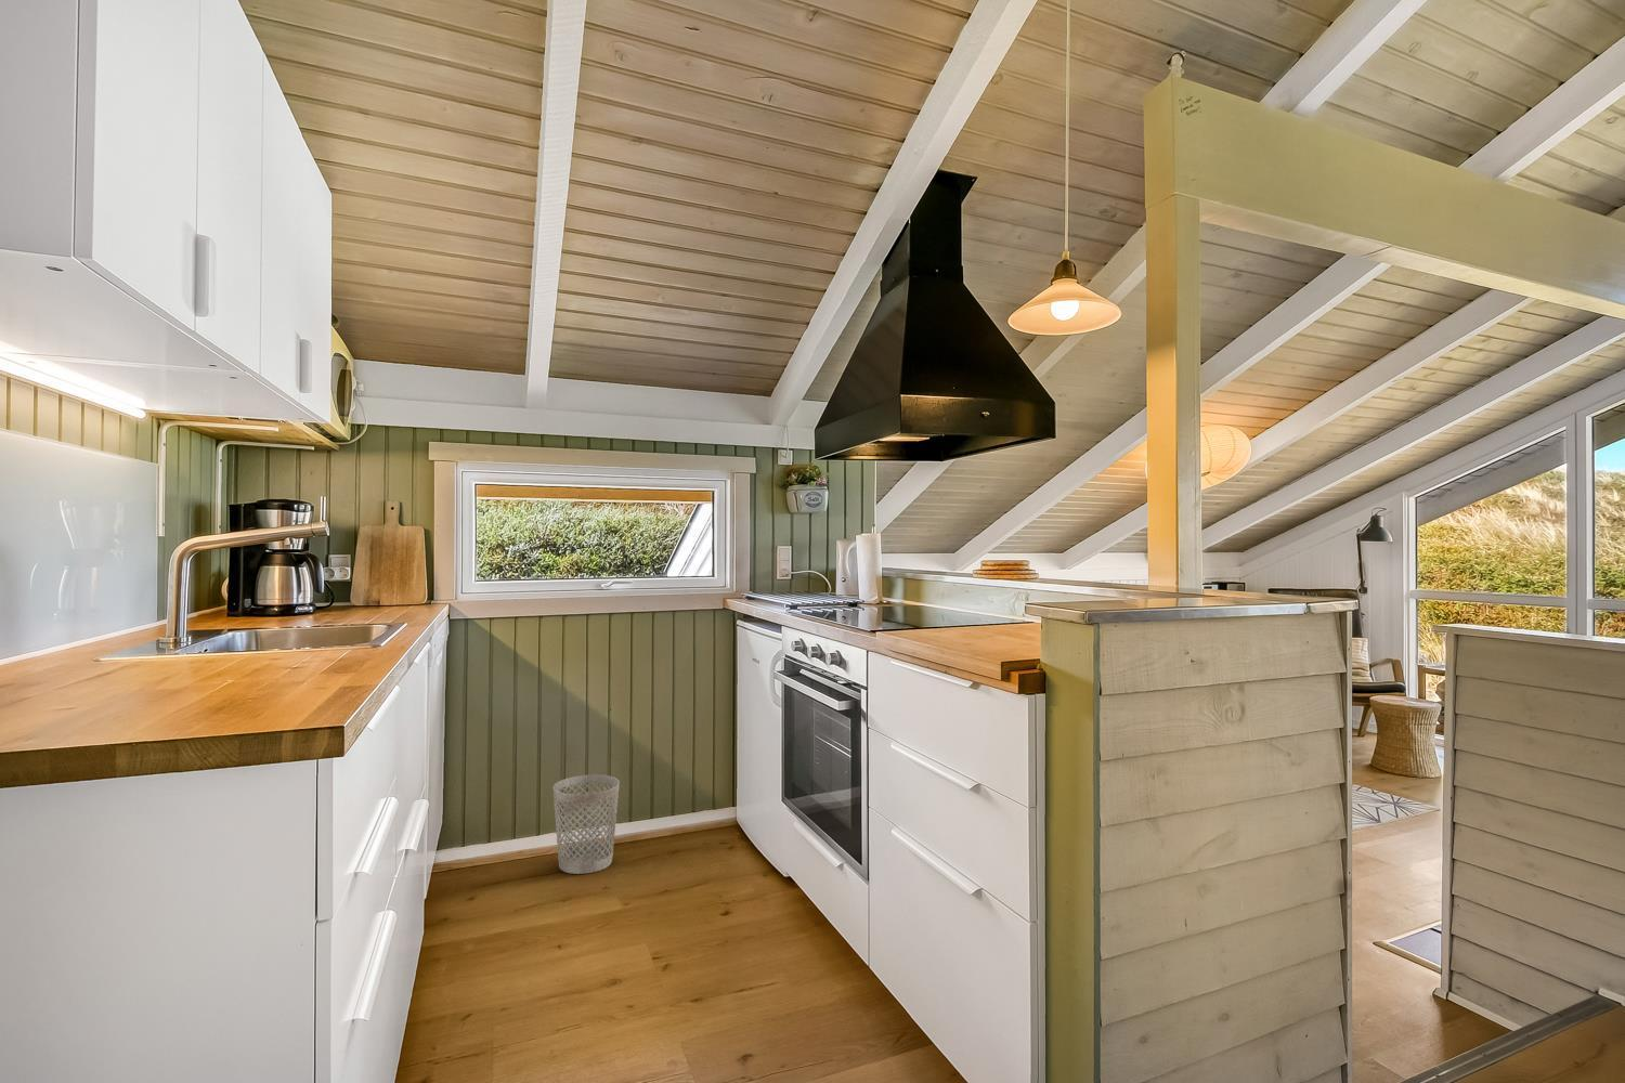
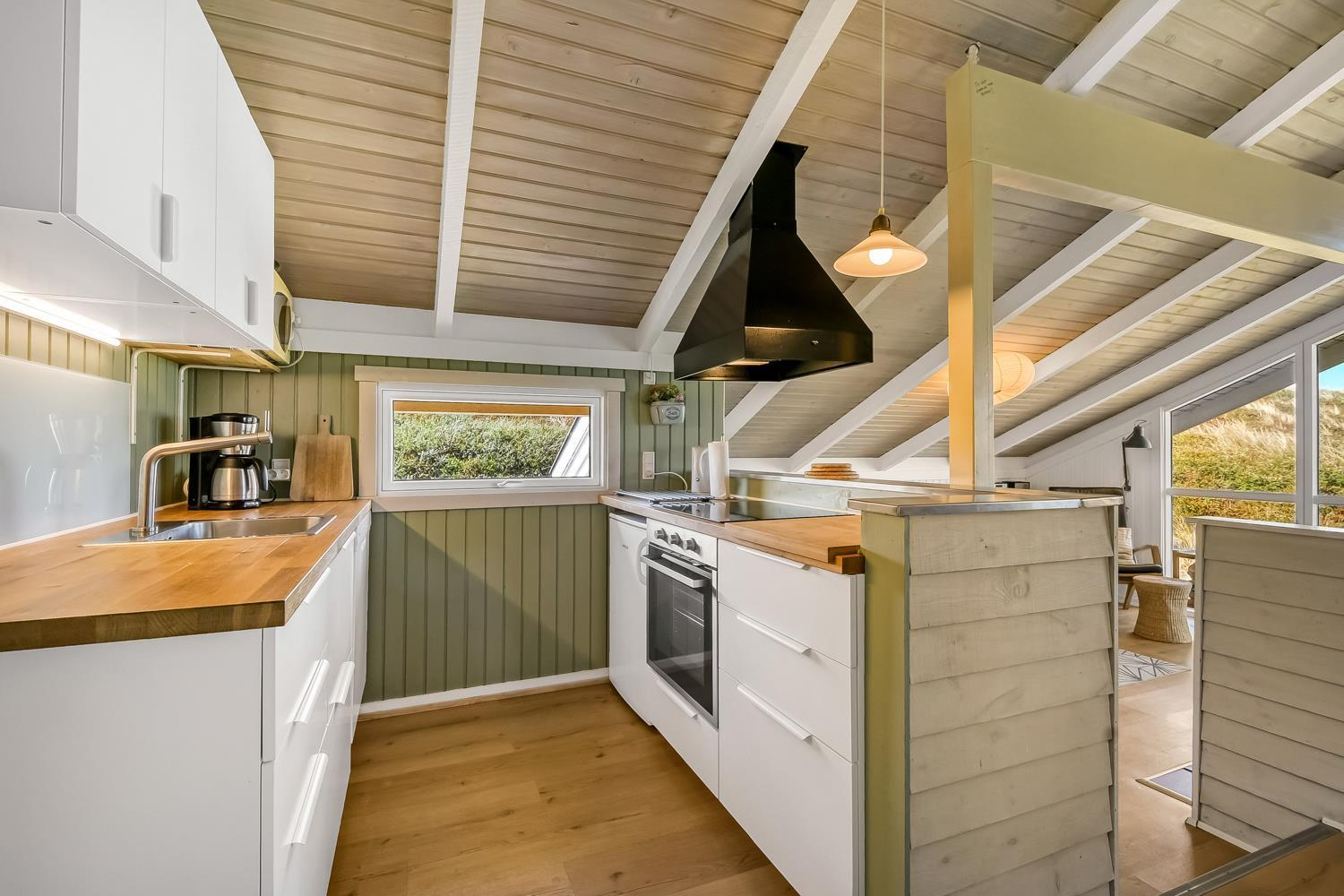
- wastebasket [551,775,620,875]
